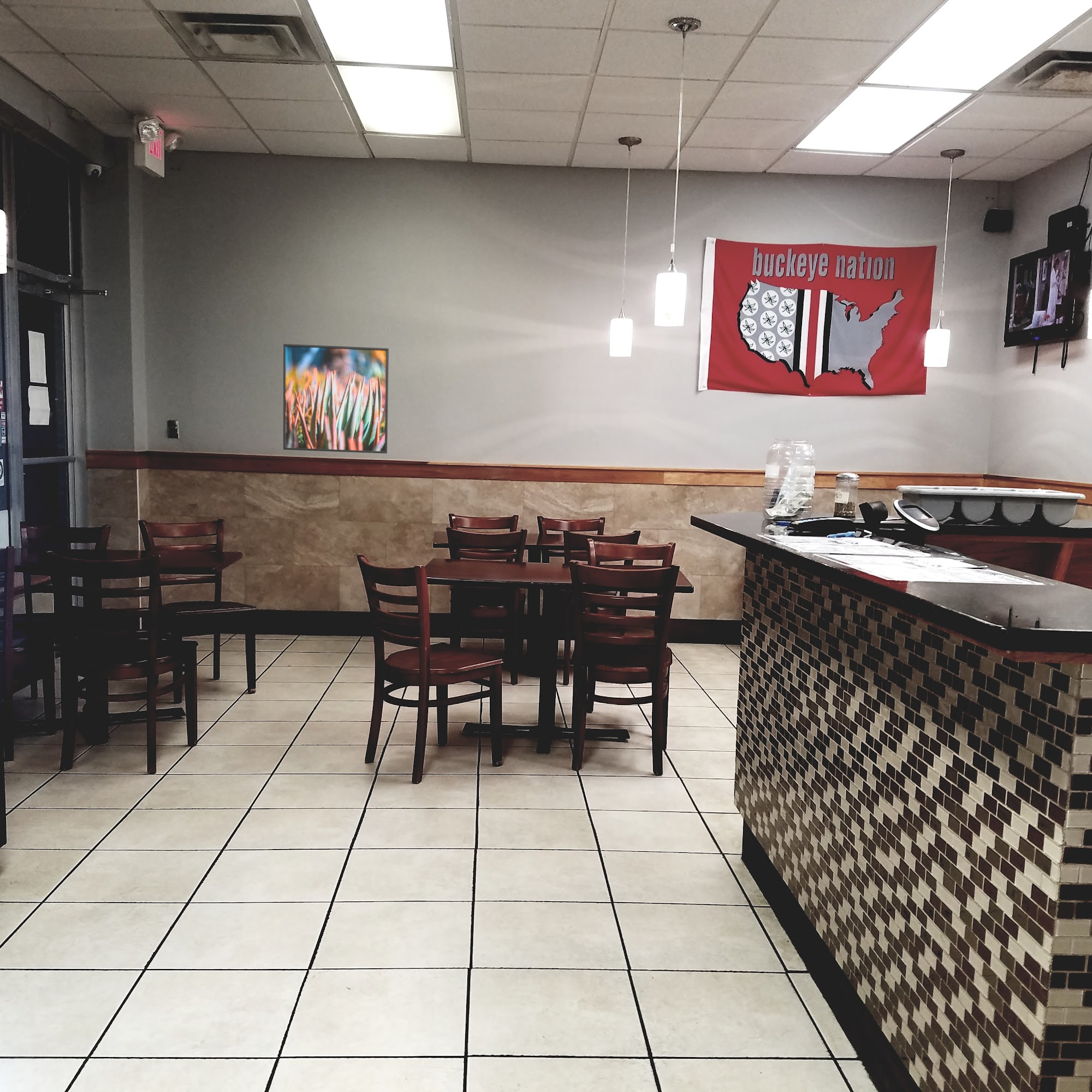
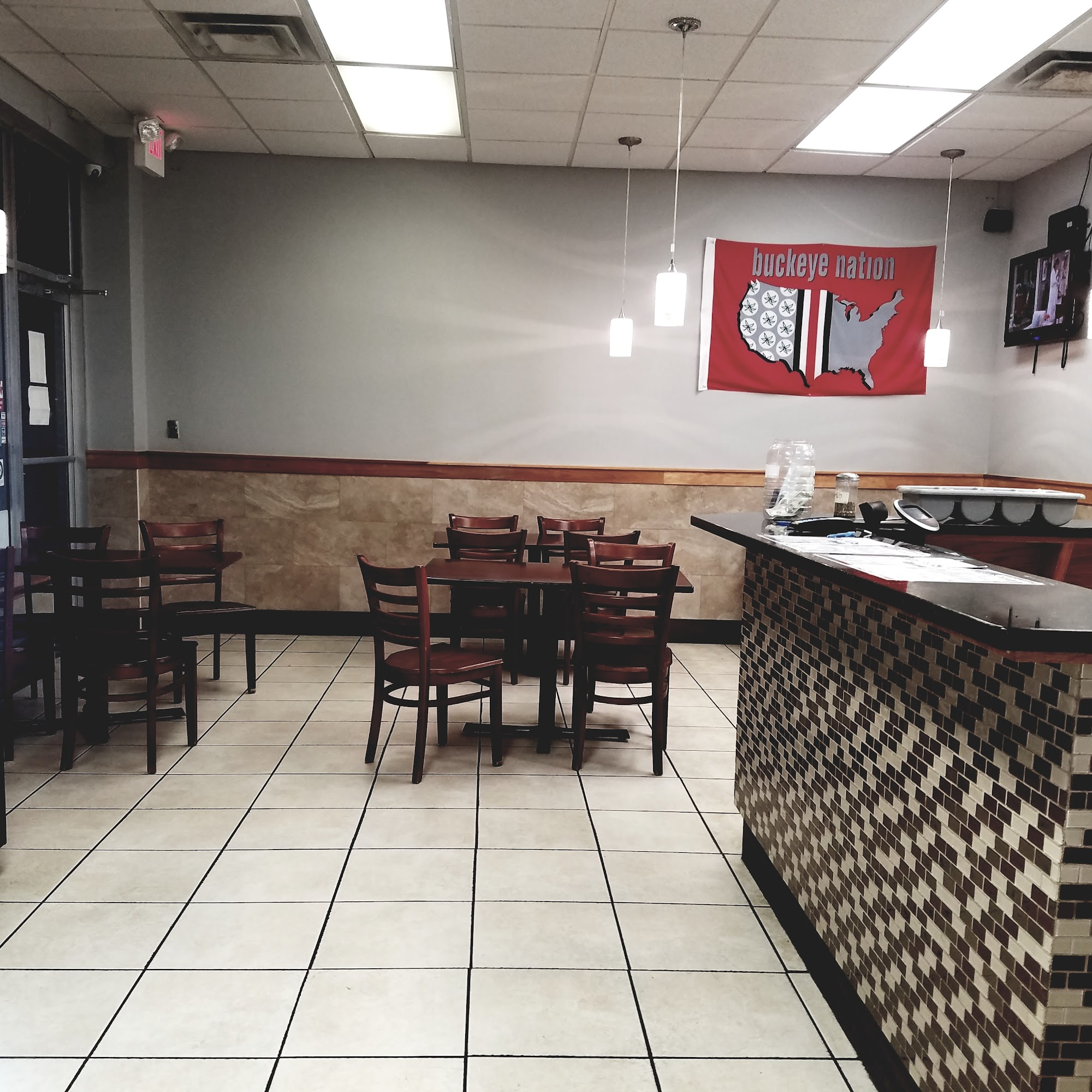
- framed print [283,343,389,454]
